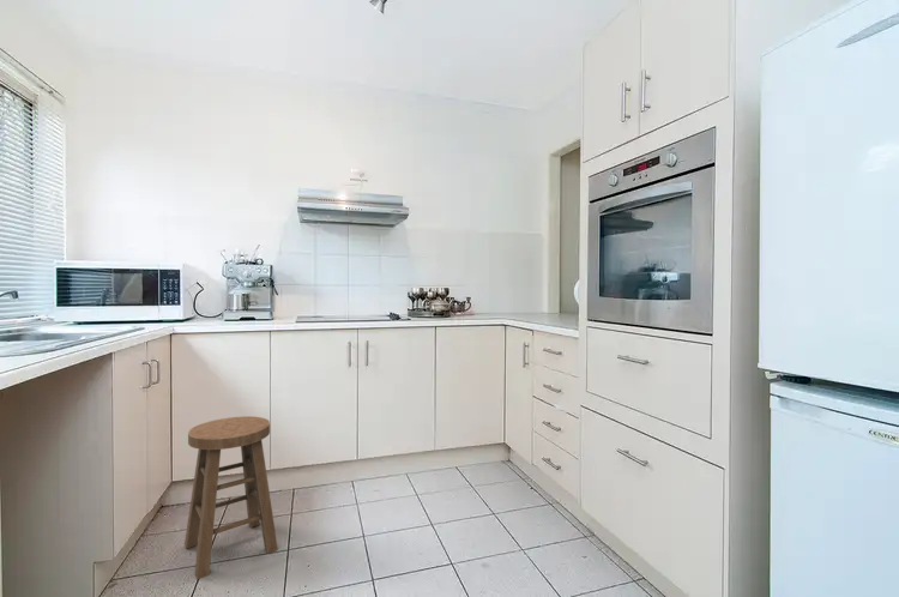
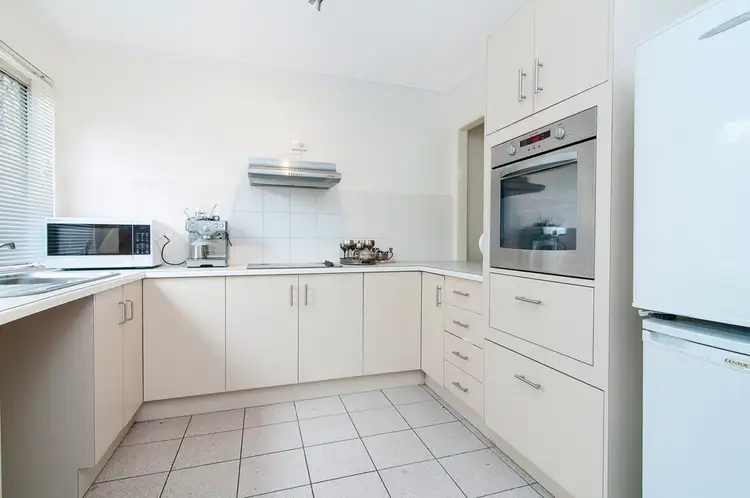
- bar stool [183,415,279,580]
